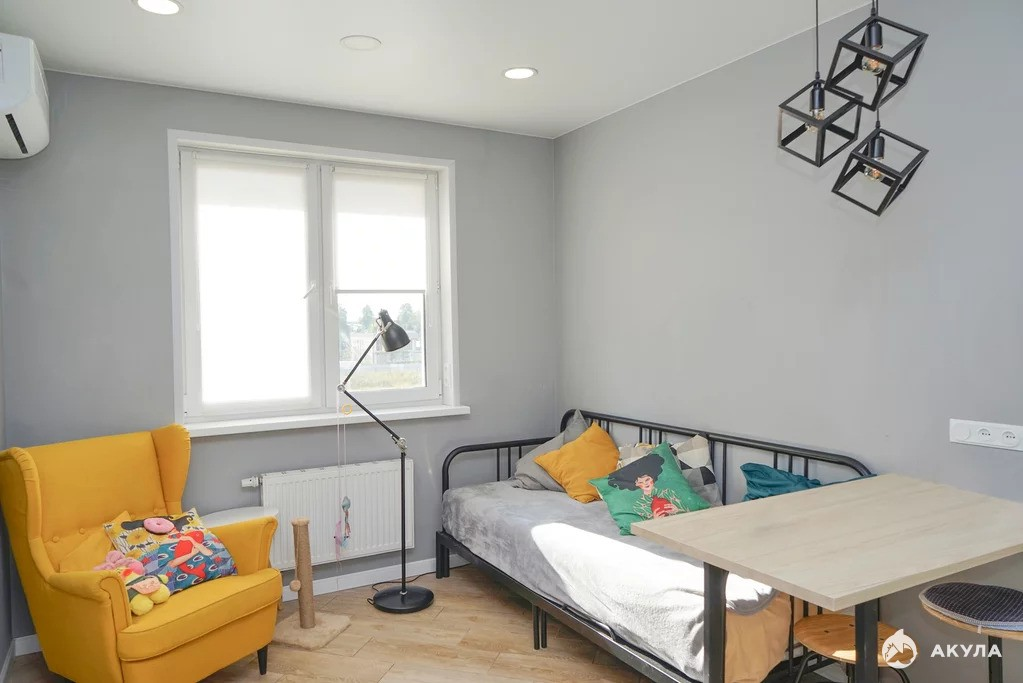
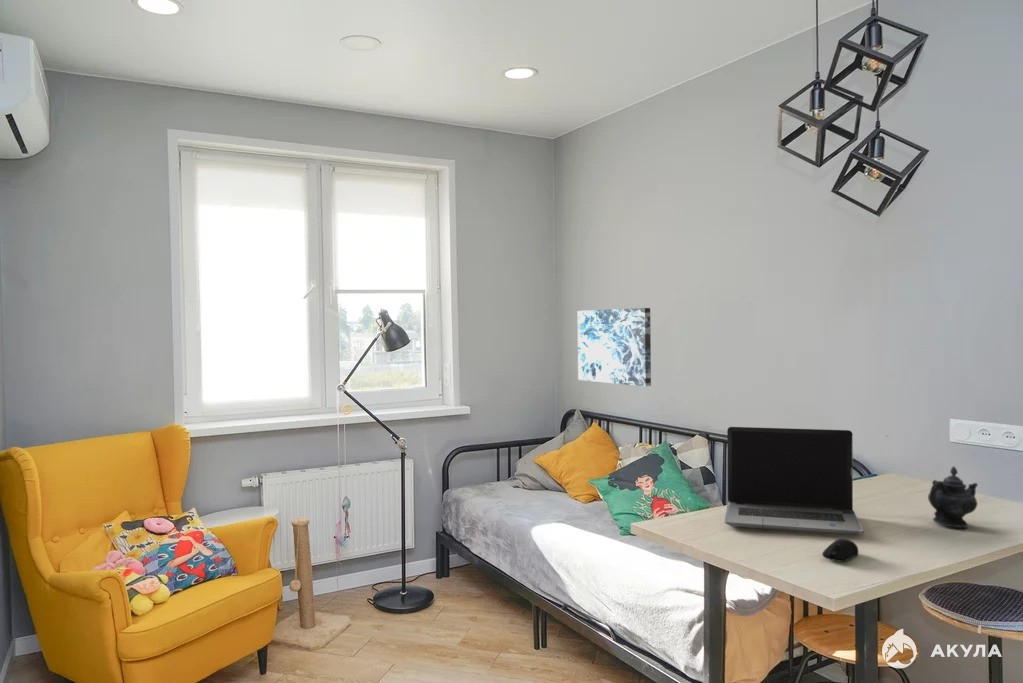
+ computer mouse [821,538,860,563]
+ teapot [927,465,979,529]
+ laptop computer [724,426,865,536]
+ wall art [577,307,652,387]
